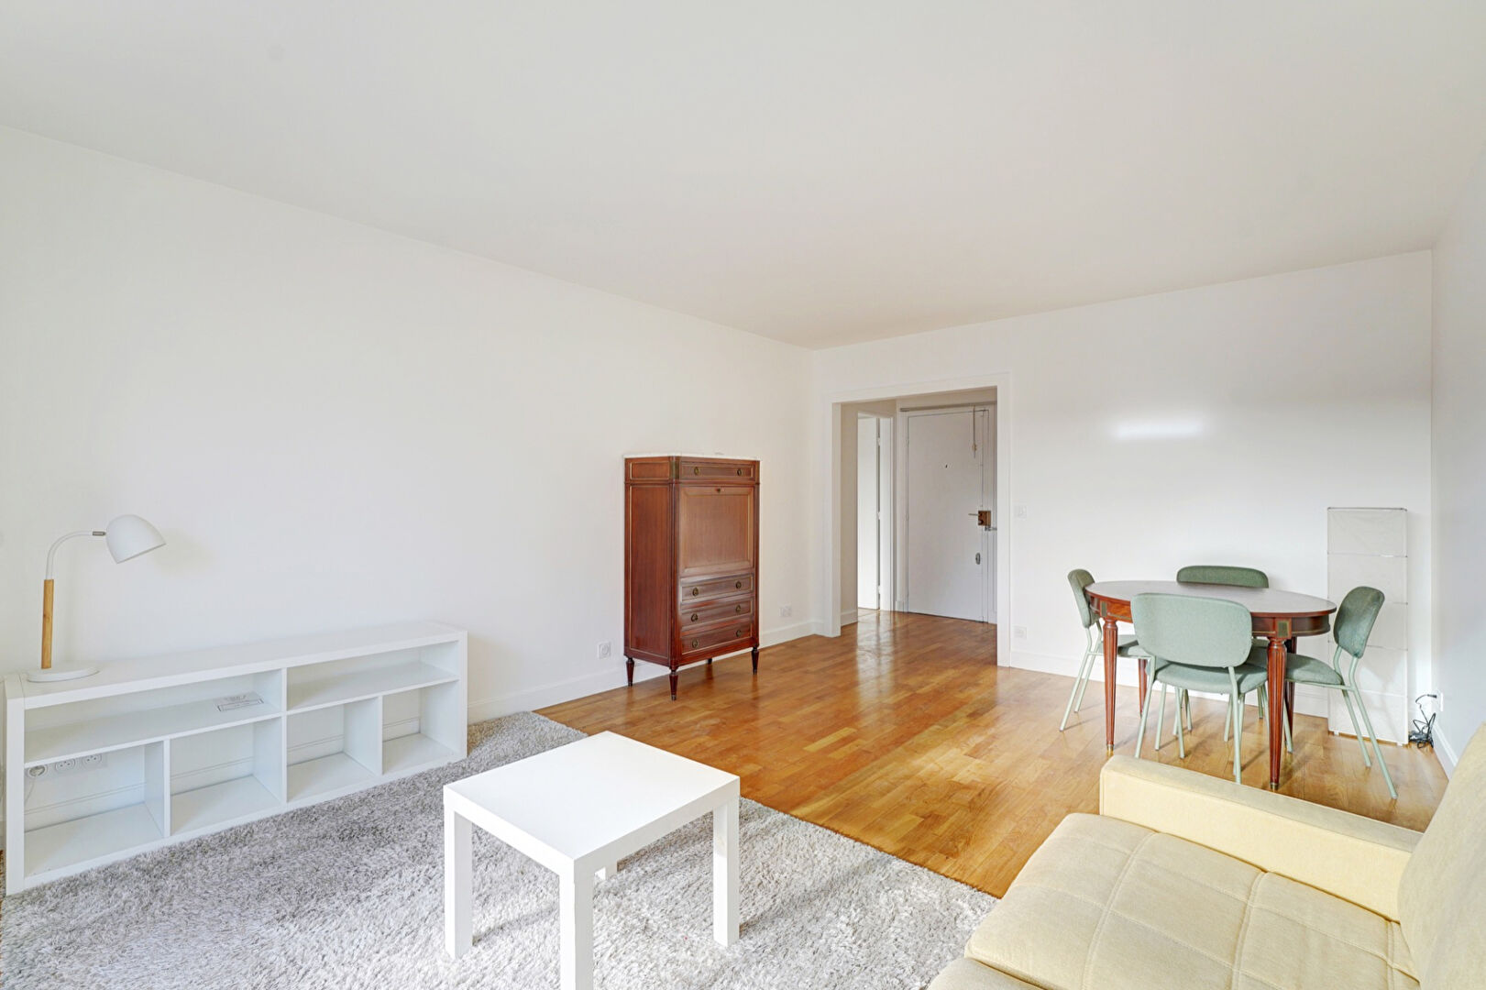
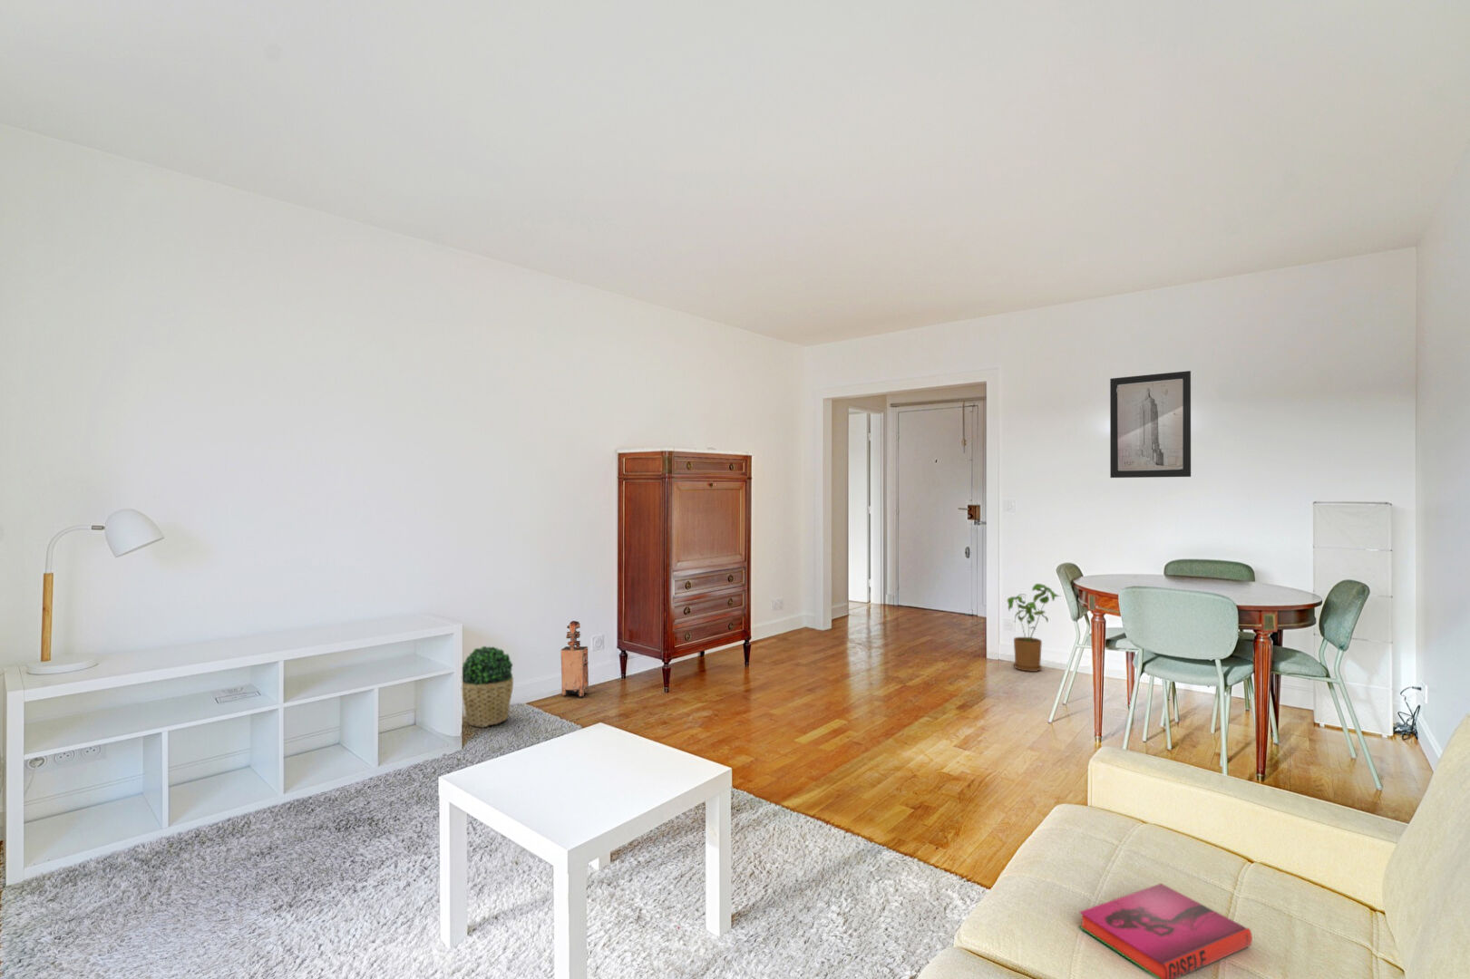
+ wall art [1109,369,1191,479]
+ potted plant [461,646,514,728]
+ house plant [1007,582,1062,673]
+ hardback book [1079,882,1254,979]
+ storage cabinet [561,620,589,698]
